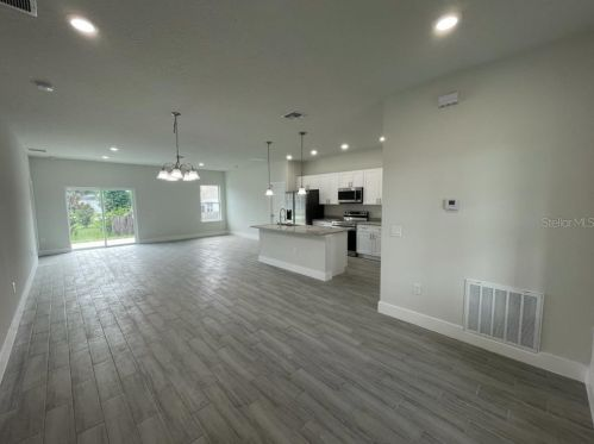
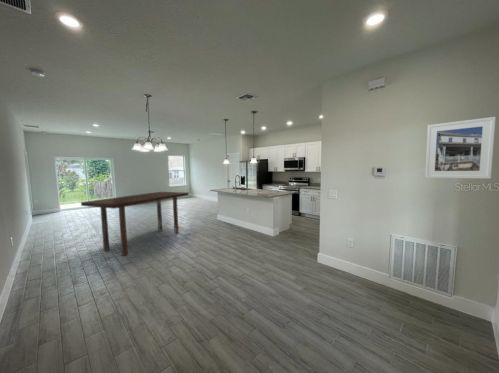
+ dining table [80,191,190,257]
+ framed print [424,116,497,180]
